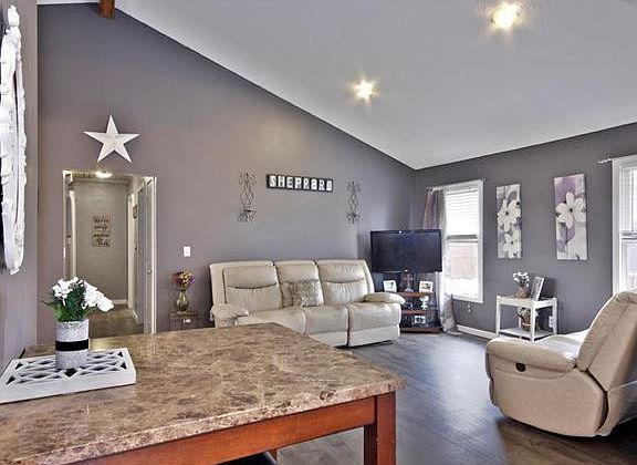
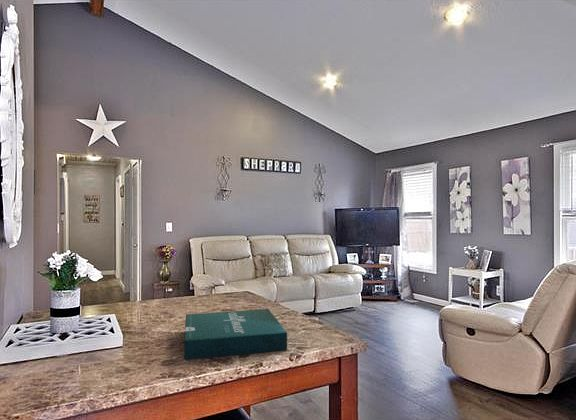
+ pizza box [183,308,288,361]
